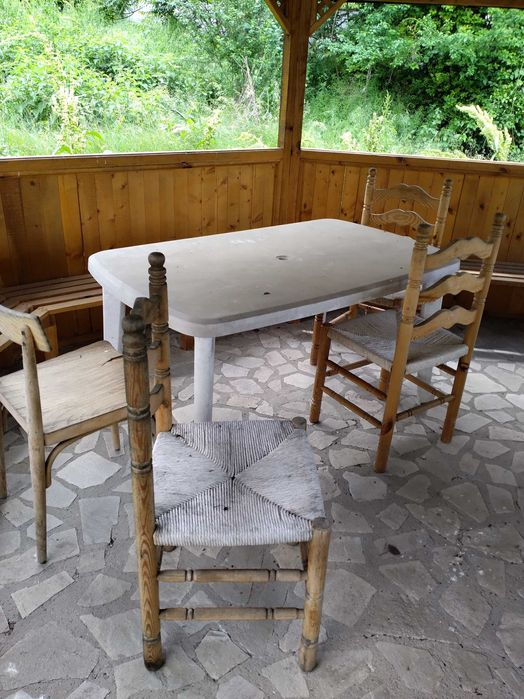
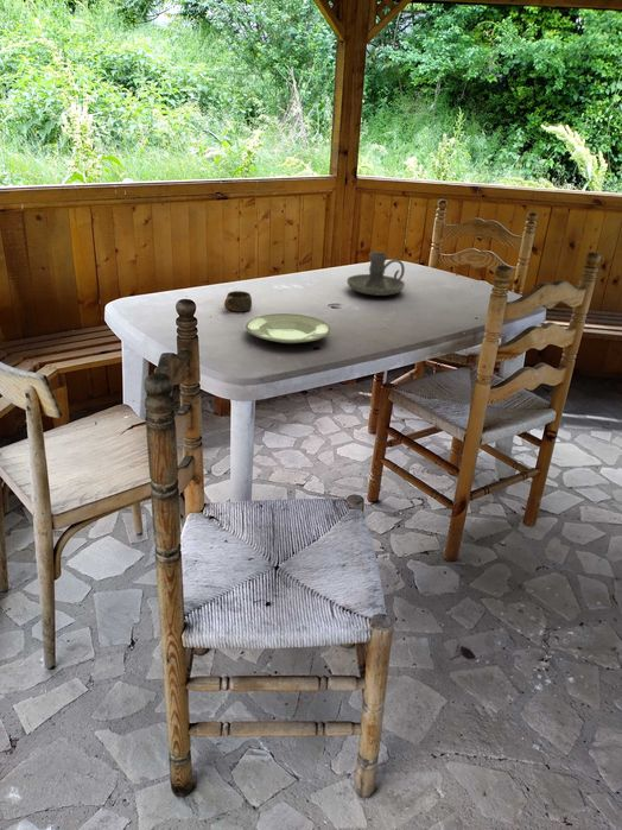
+ plate [245,312,331,344]
+ candle holder [345,251,406,297]
+ cup [223,290,253,312]
